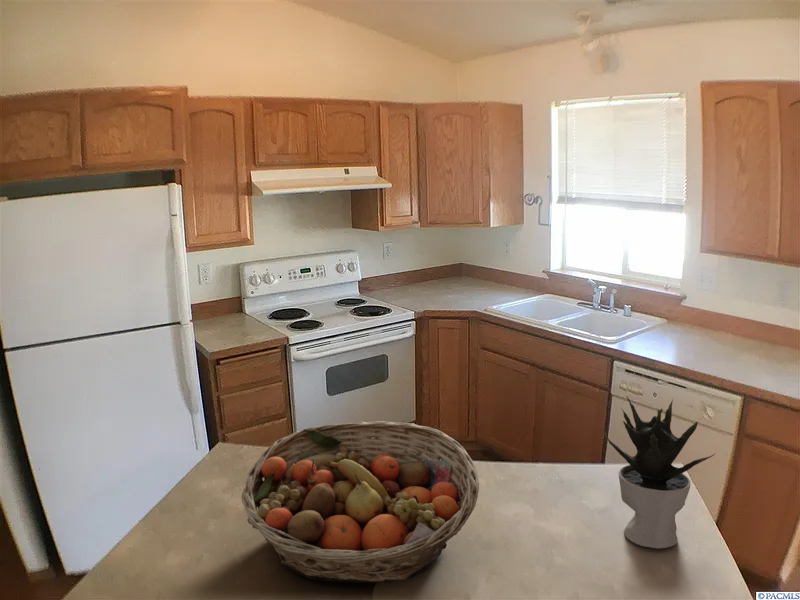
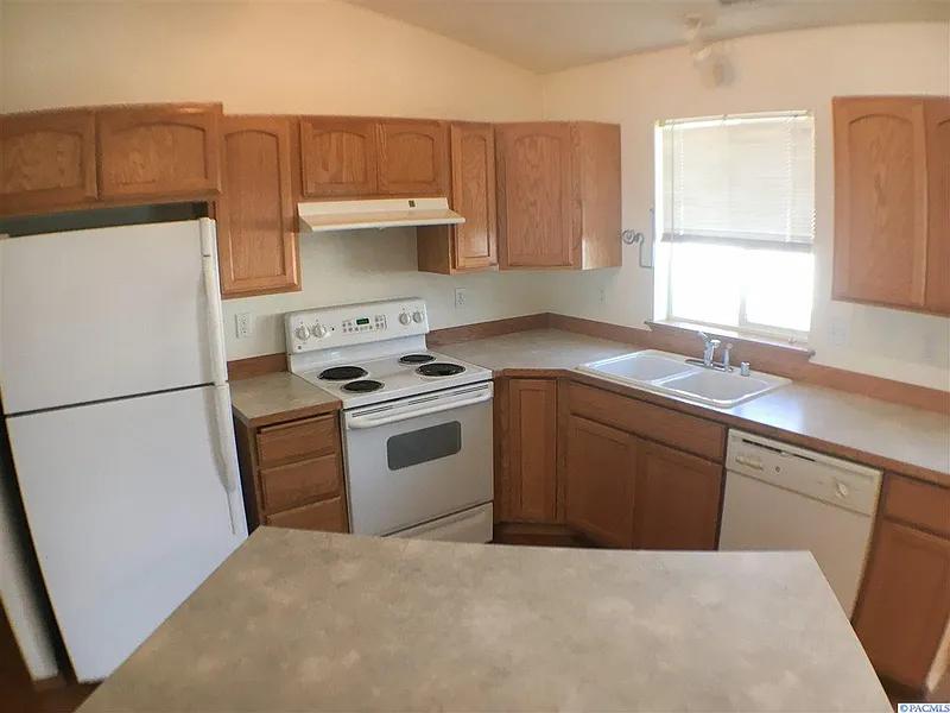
- fruit basket [241,420,480,584]
- potted plant [603,396,716,549]
